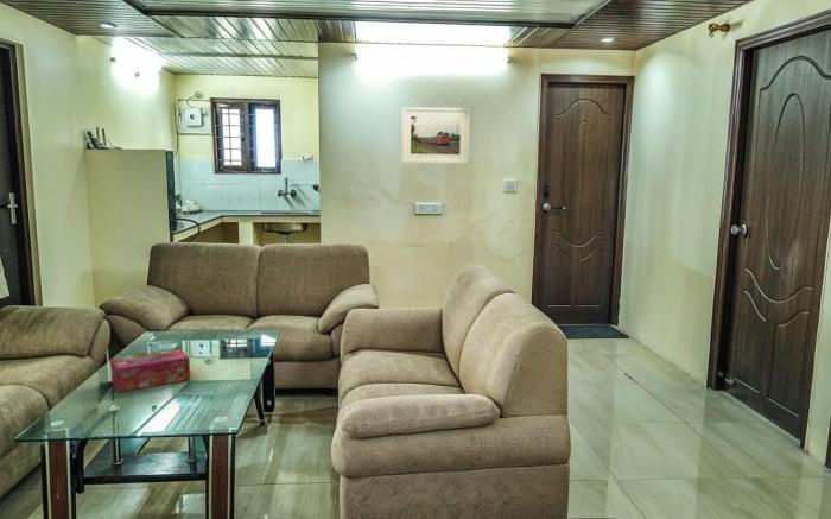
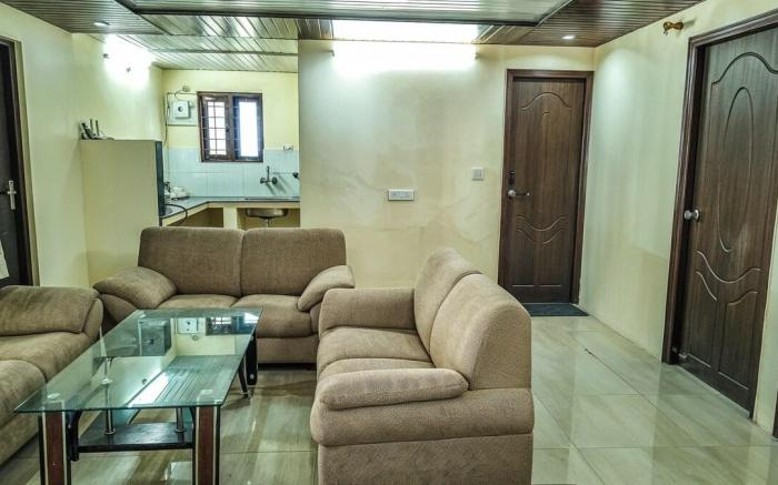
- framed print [400,106,471,165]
- tissue box [109,348,191,393]
